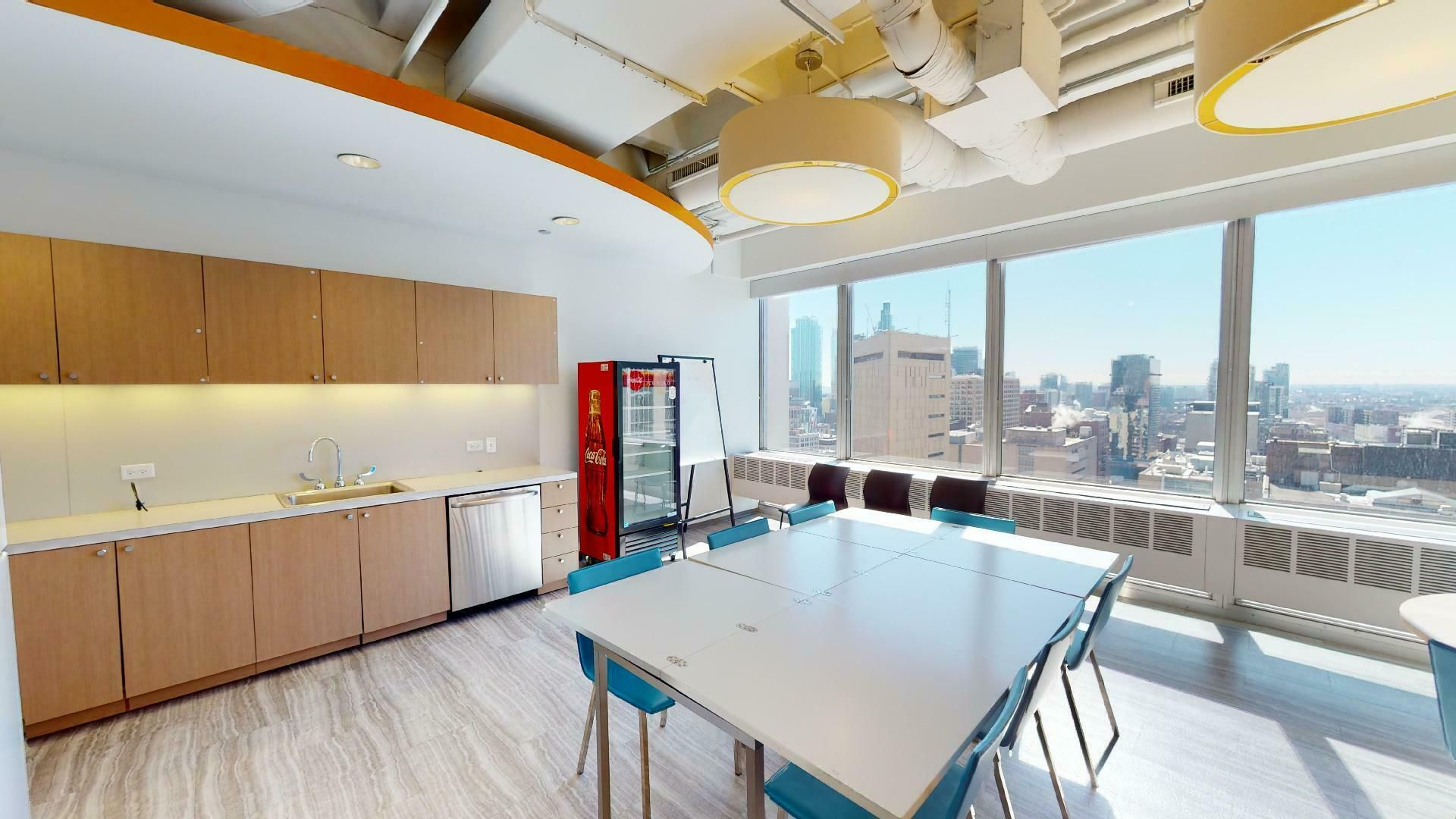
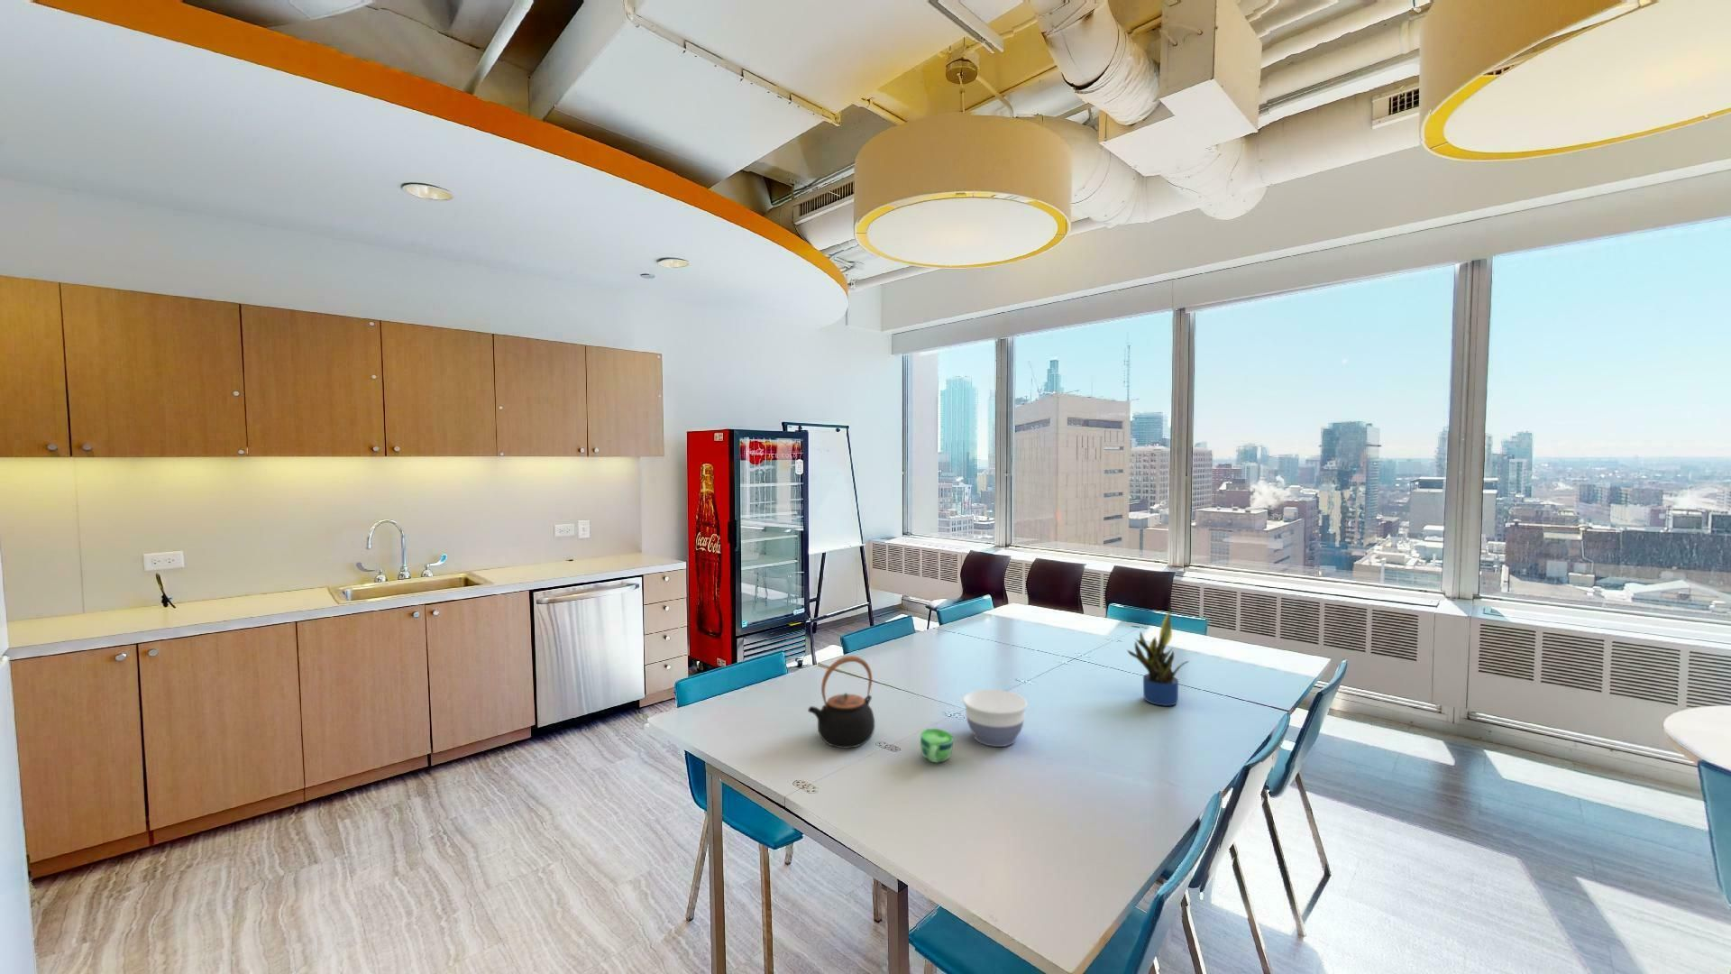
+ cup [919,728,953,764]
+ potted plant [1126,609,1190,708]
+ teapot [807,655,875,749]
+ bowl [962,689,1027,748]
